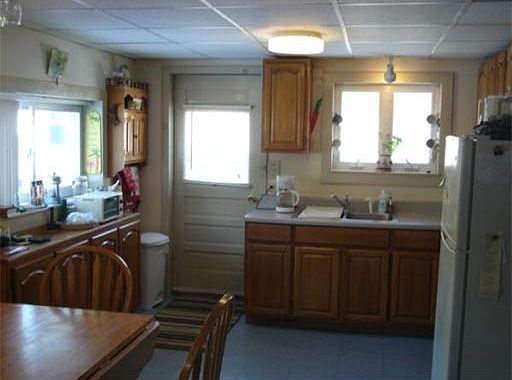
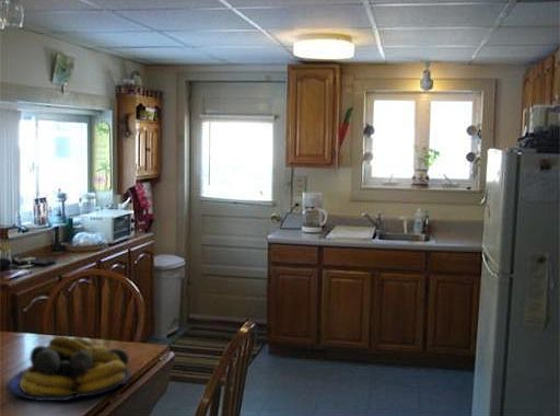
+ fruit bowl [7,336,131,402]
